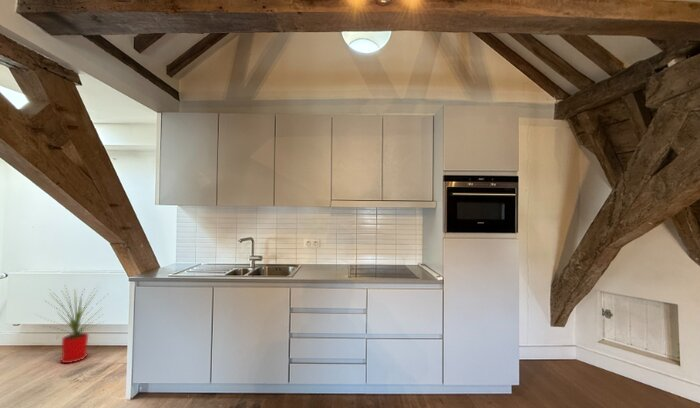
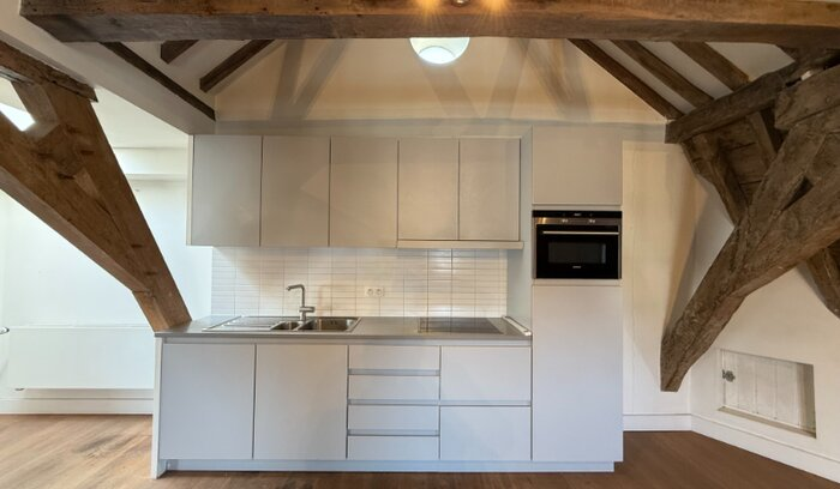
- house plant [34,282,108,364]
